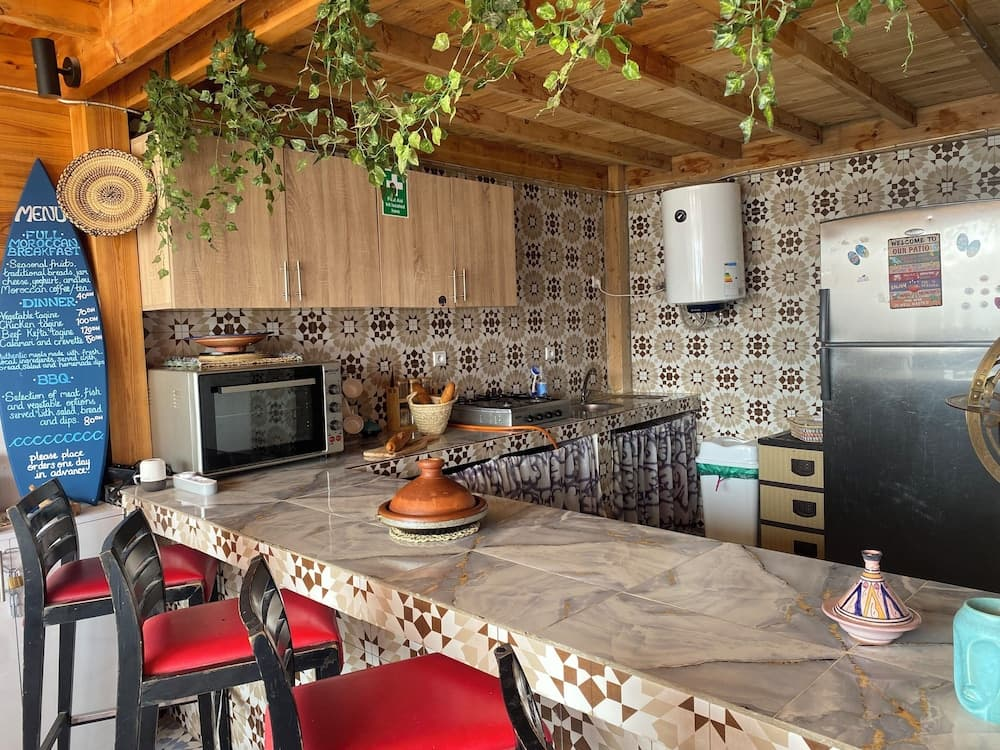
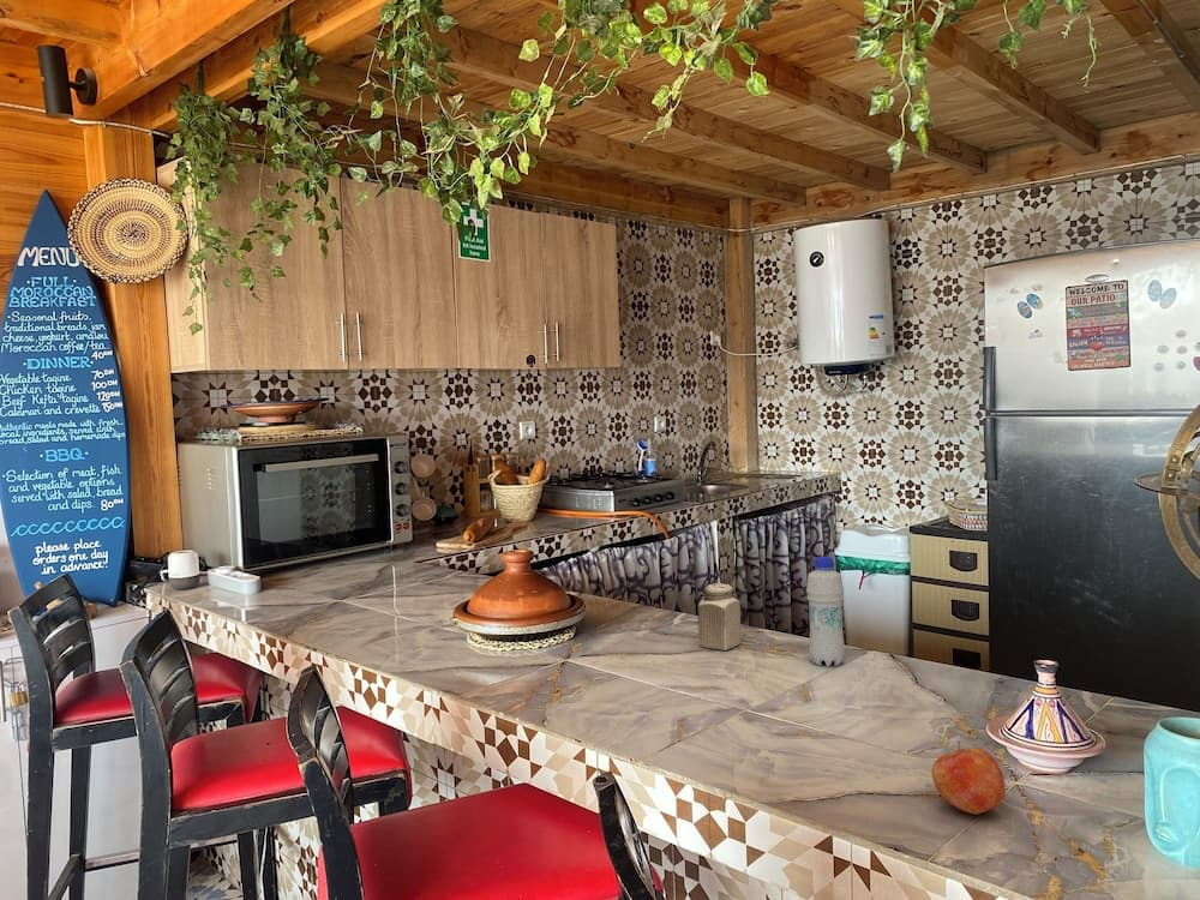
+ salt shaker [697,582,742,652]
+ apple [930,739,1007,816]
+ bottle [805,556,846,667]
